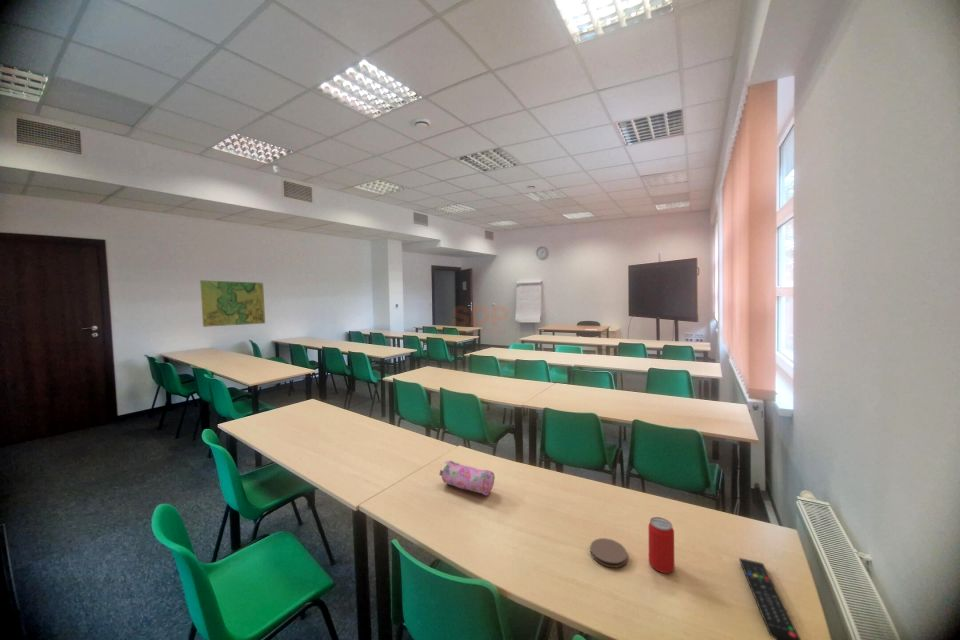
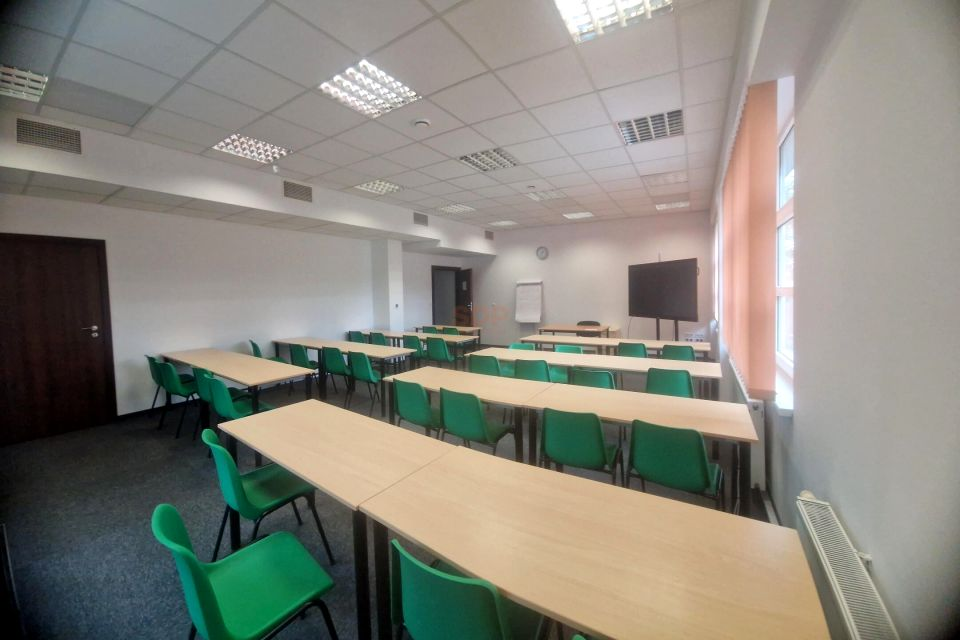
- pencil case [438,460,496,496]
- beverage can [647,516,675,574]
- coaster [589,537,628,569]
- map [199,279,266,328]
- remote control [738,557,802,640]
